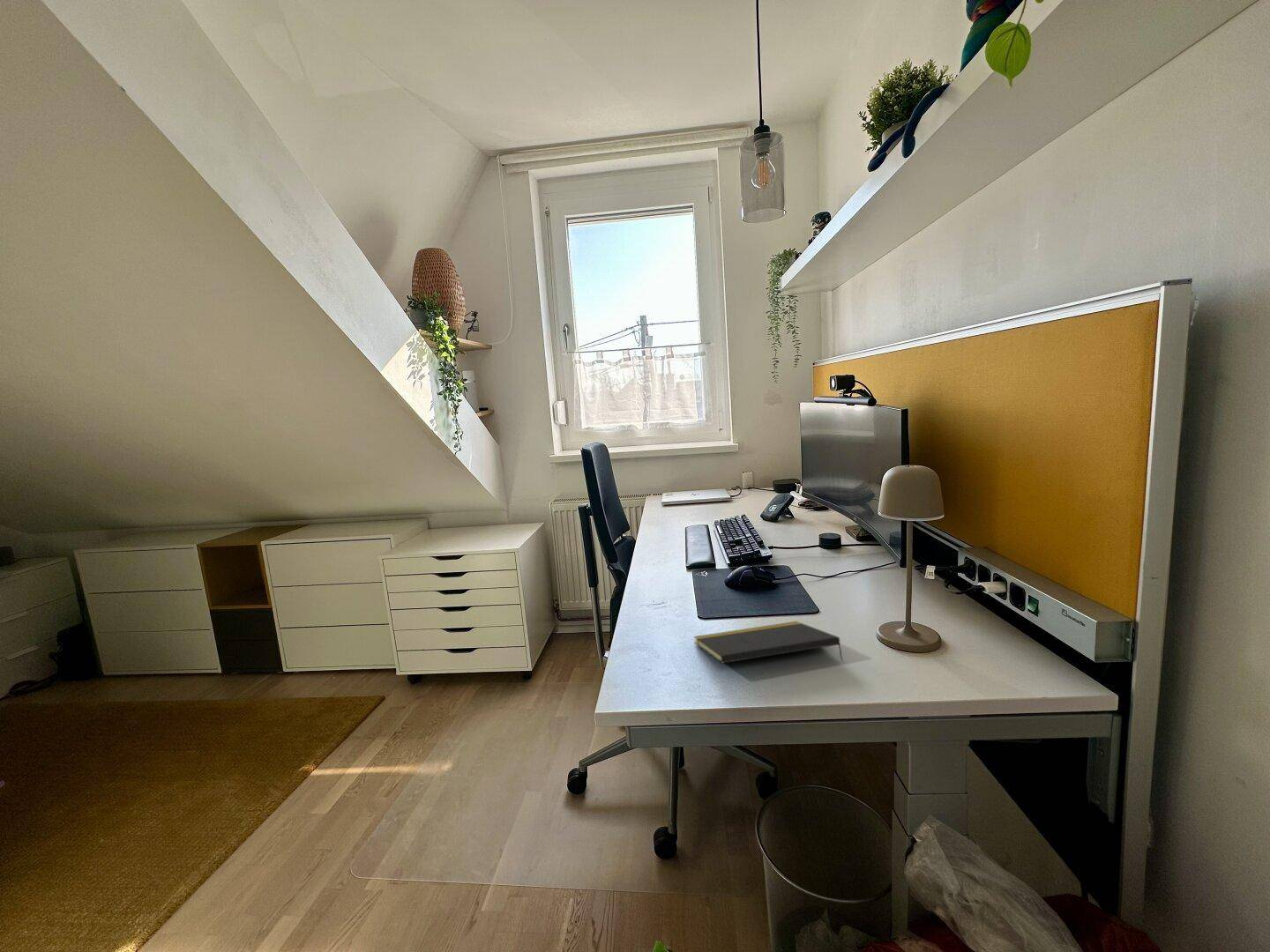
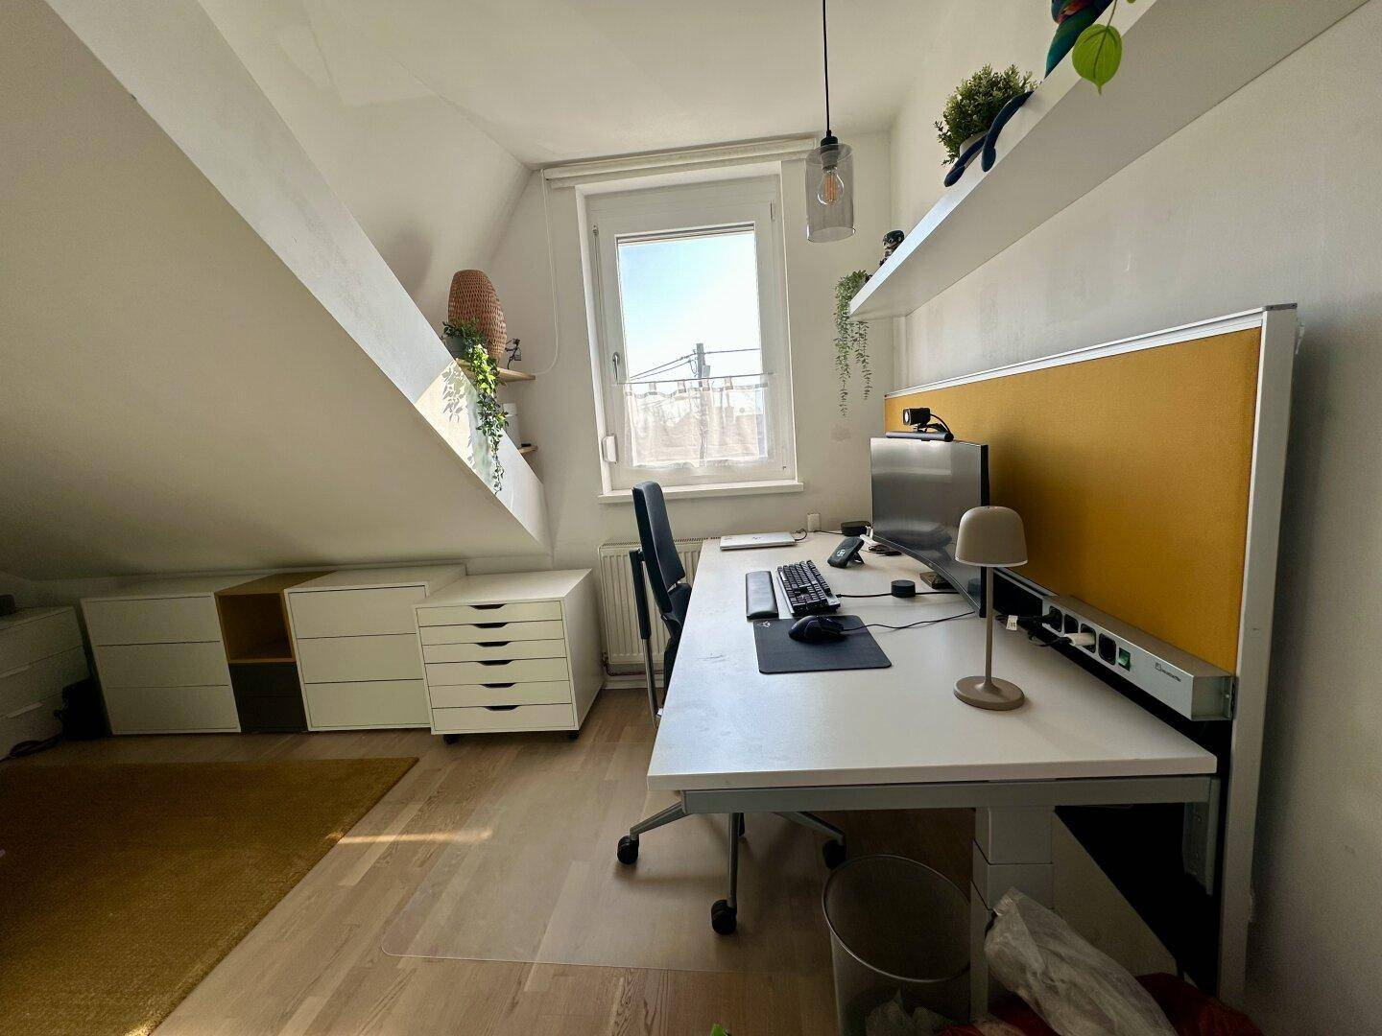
- notepad [693,621,844,665]
